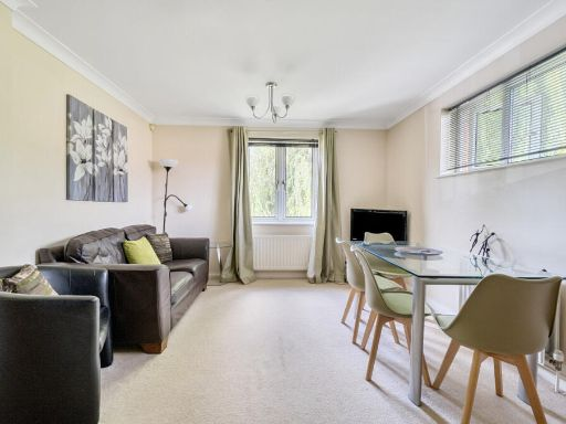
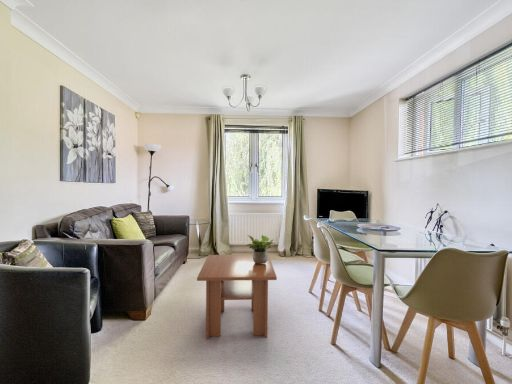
+ coffee table [196,254,278,340]
+ potted plant [244,234,276,264]
